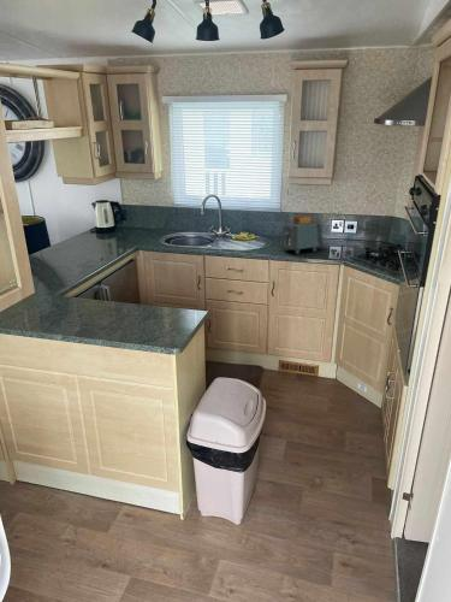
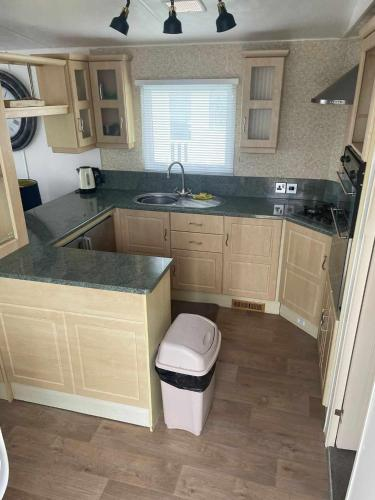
- toaster [279,213,324,255]
